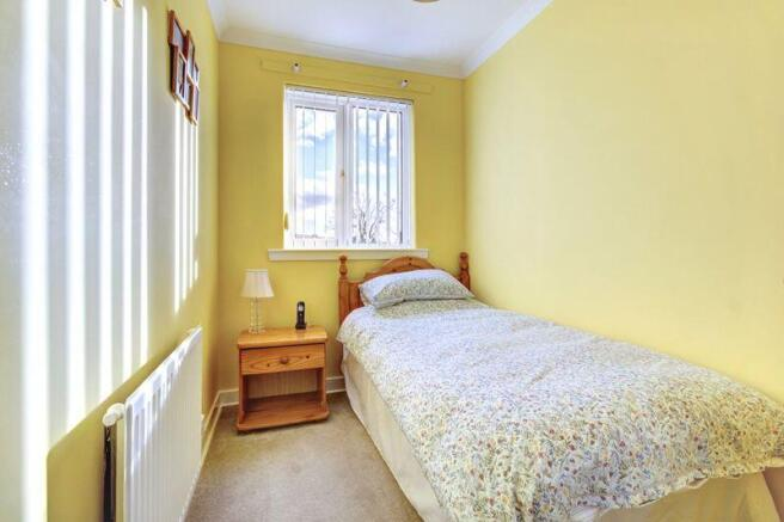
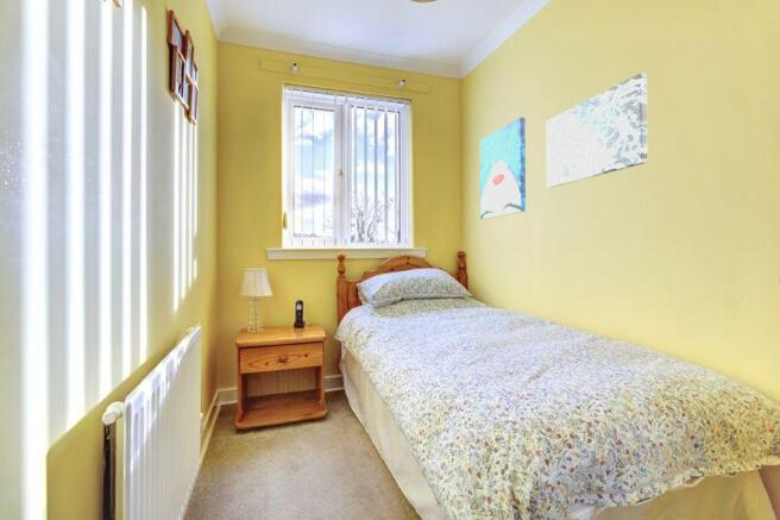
+ wall art [546,73,648,188]
+ wall art [479,117,527,220]
